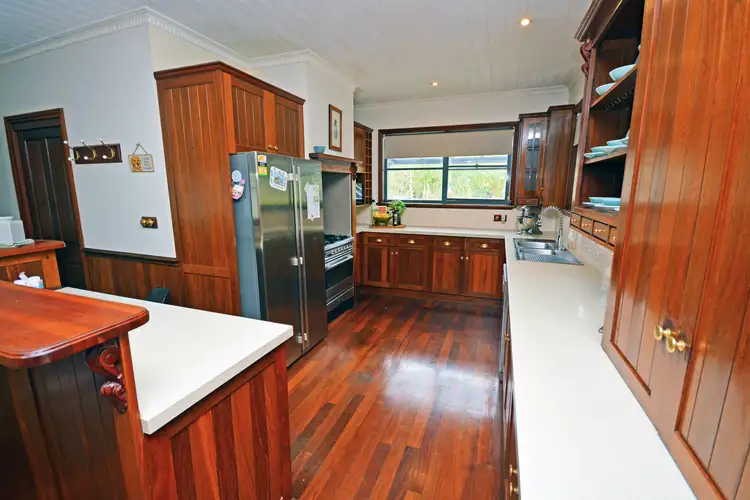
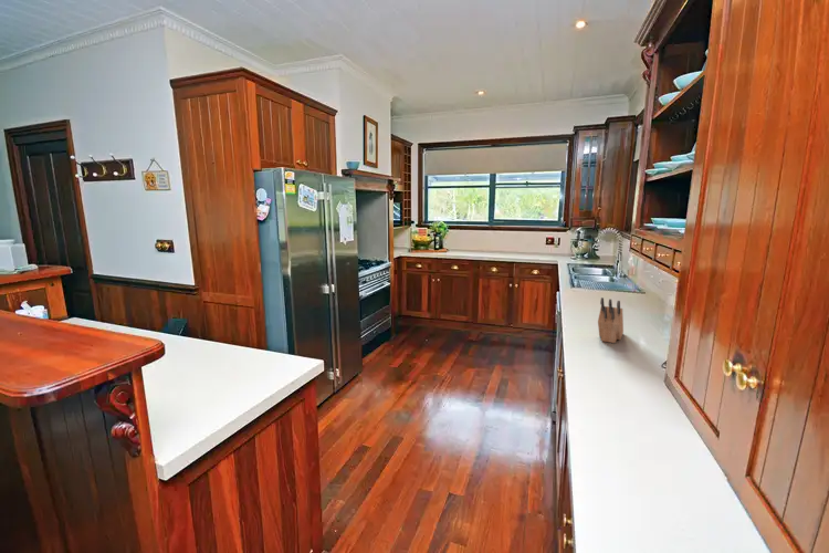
+ knife block [597,296,625,344]
